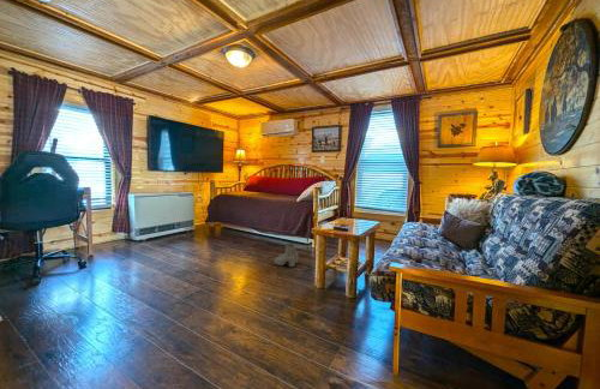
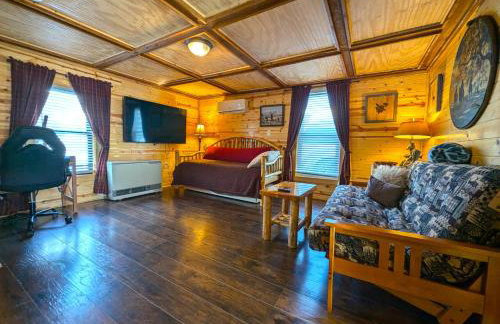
- boots [272,241,299,268]
